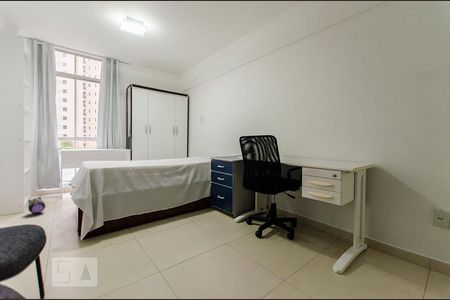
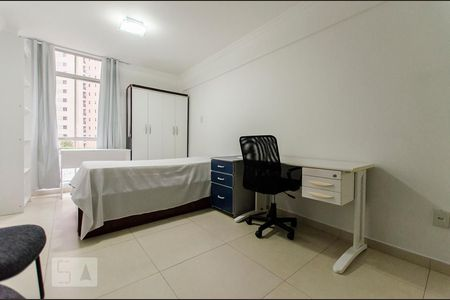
- plush toy [27,196,48,215]
